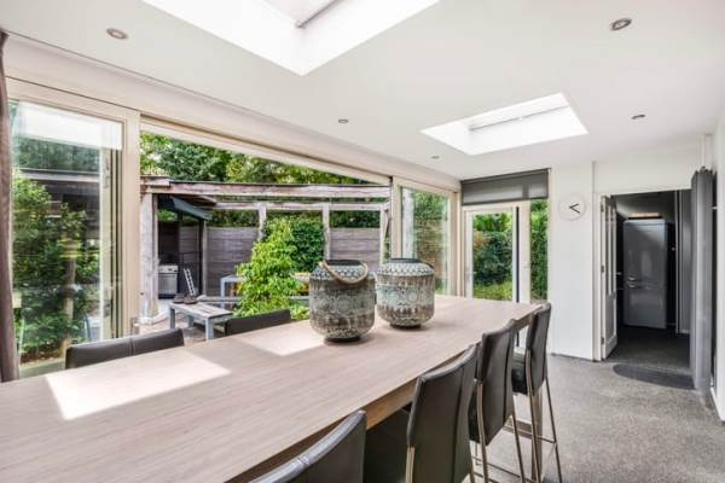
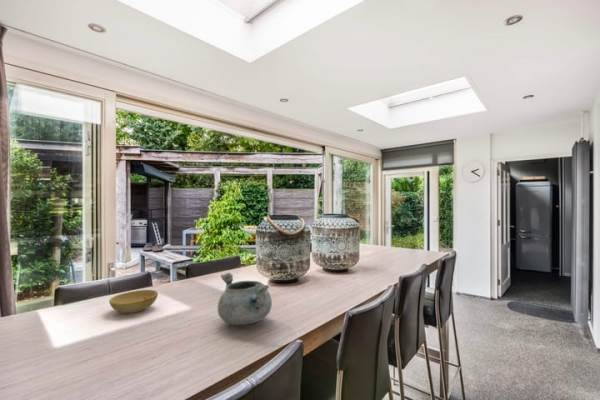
+ decorative bowl [217,272,273,326]
+ bowl [108,289,159,314]
